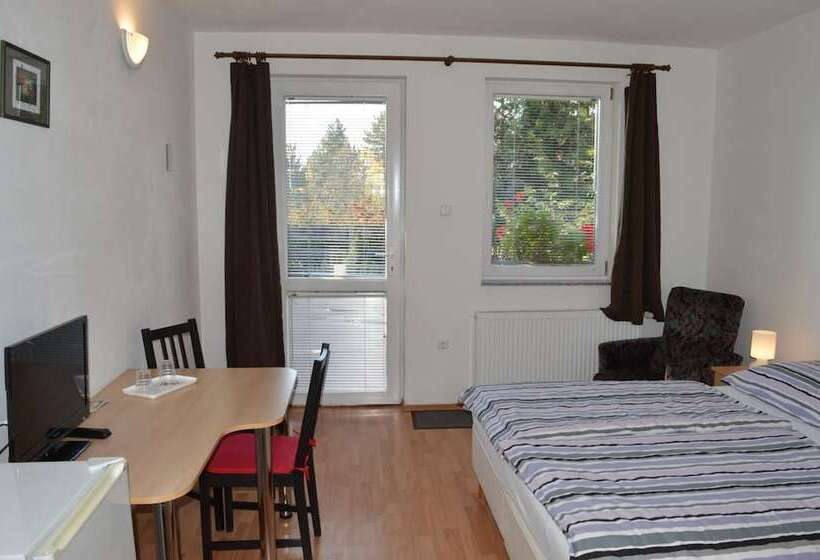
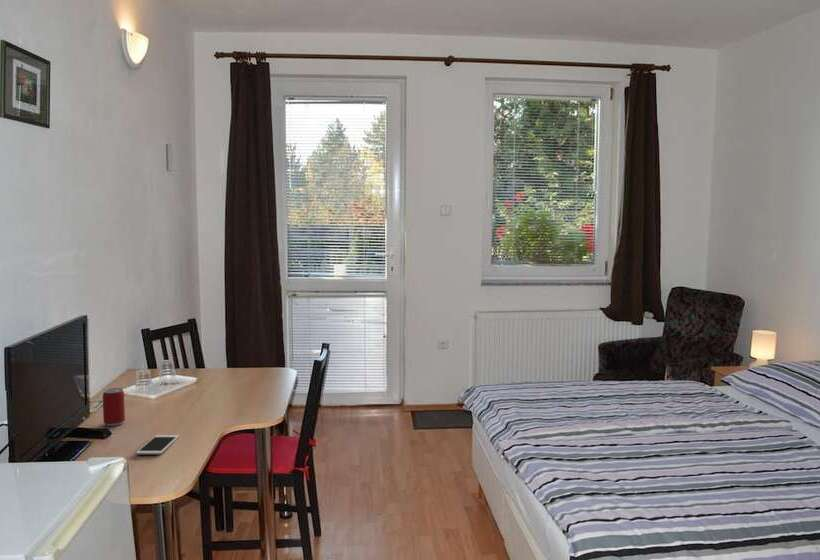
+ cell phone [135,434,180,455]
+ beer can [102,387,126,427]
